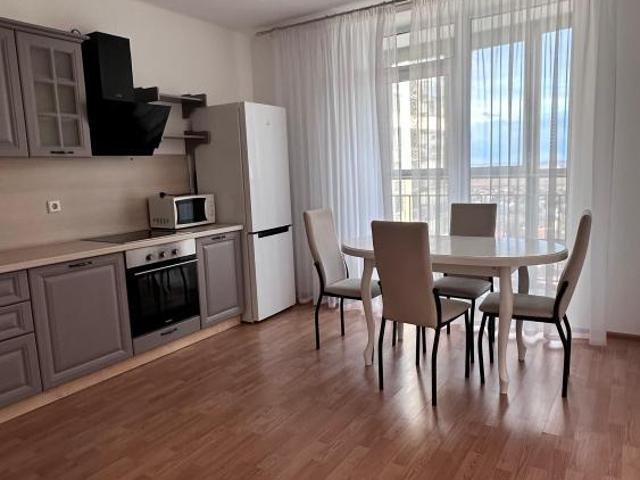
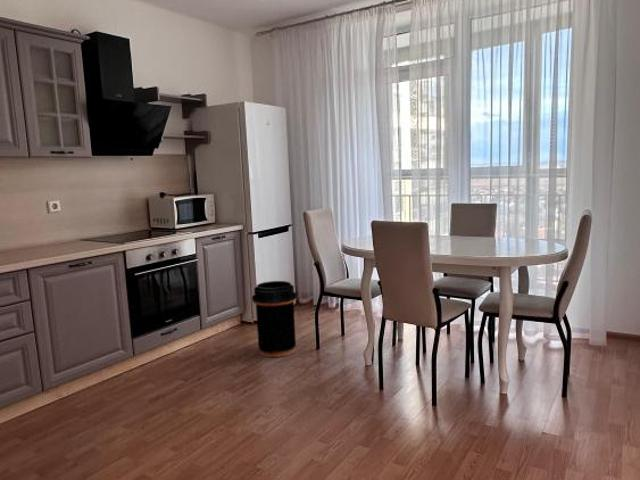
+ trash can [251,280,298,358]
